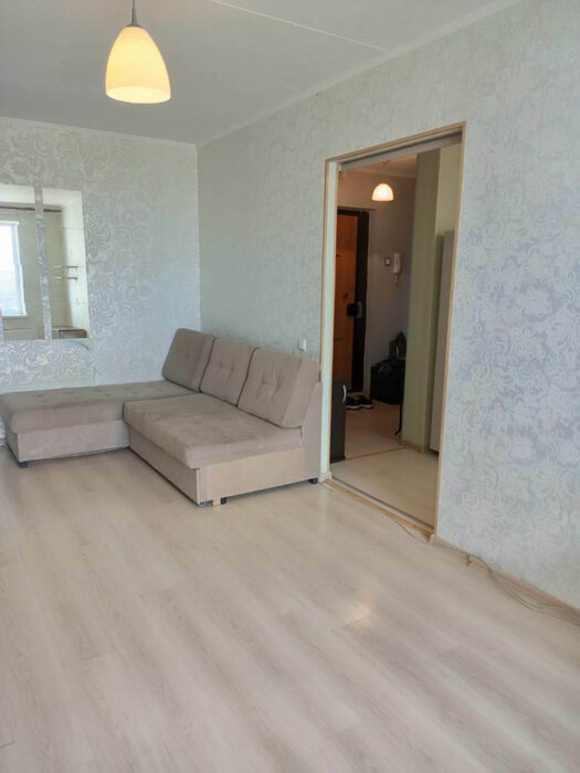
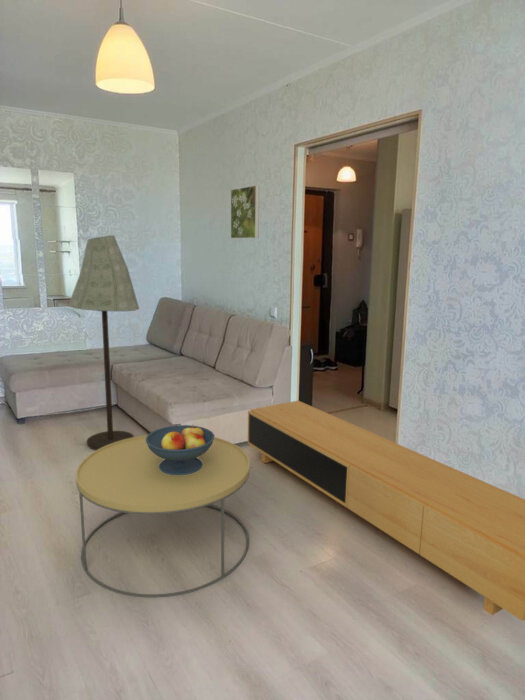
+ floor lamp [67,234,140,451]
+ media console [247,400,525,622]
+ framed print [230,184,260,239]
+ fruit bowl [145,424,216,476]
+ coffee table [75,434,251,599]
